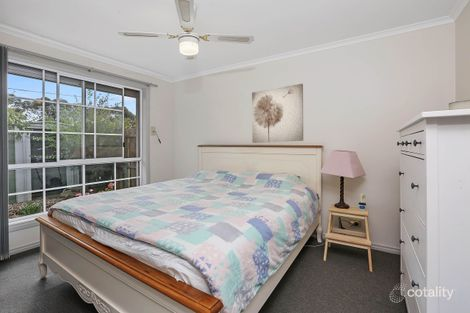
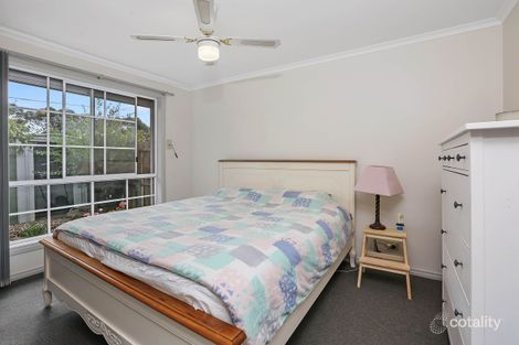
- wall art [251,83,304,144]
